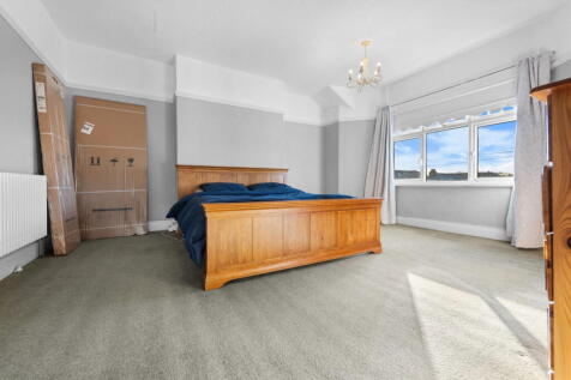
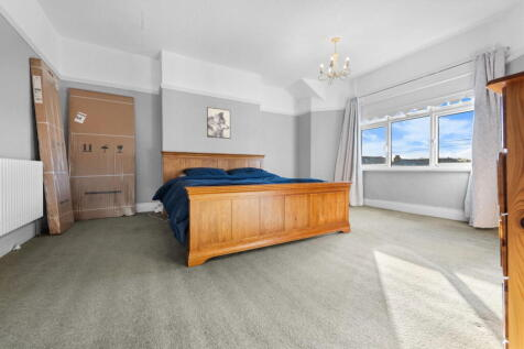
+ wall art [206,106,231,140]
